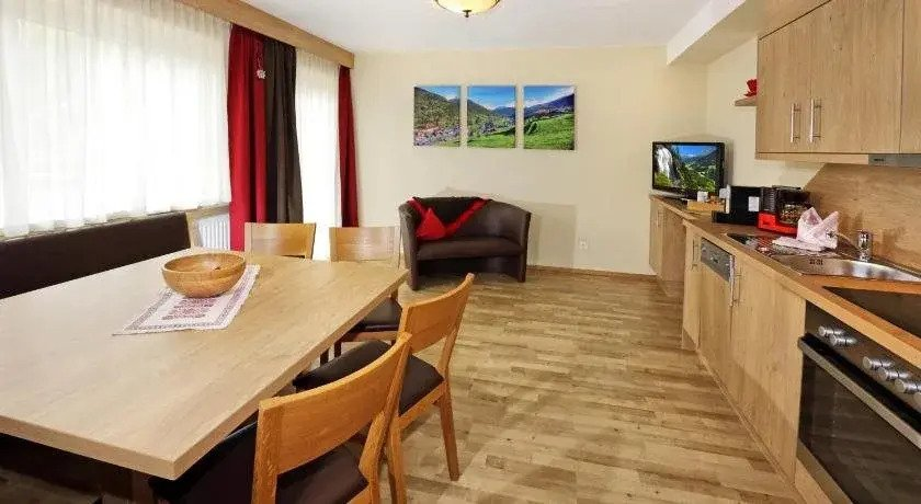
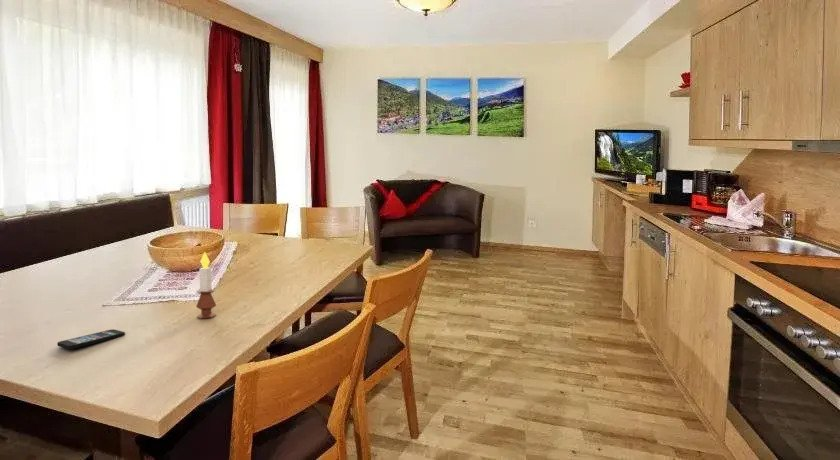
+ smartphone [56,328,126,350]
+ candle [195,251,217,319]
